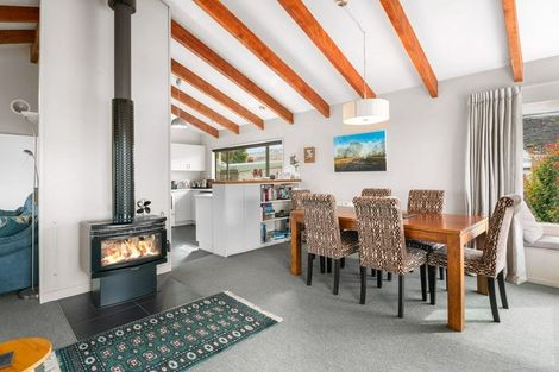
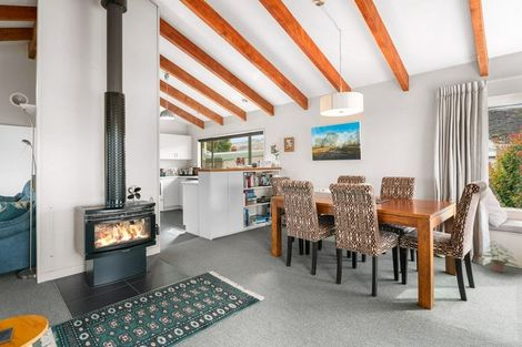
+ potted plant [478,241,520,274]
